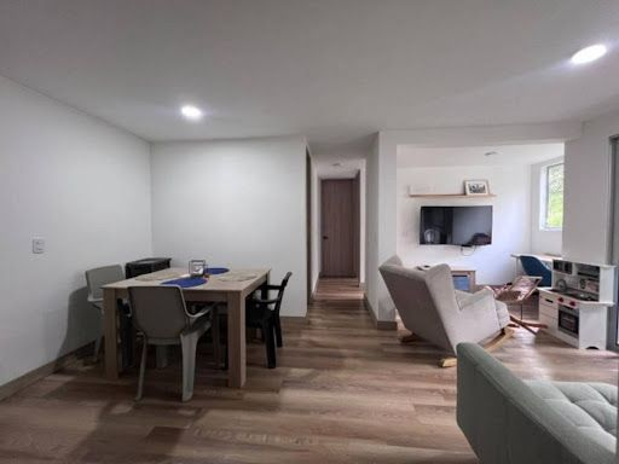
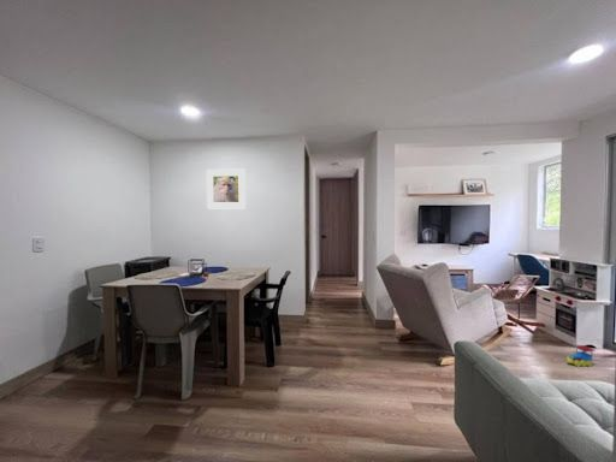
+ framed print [206,168,247,209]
+ toy train [565,344,597,368]
